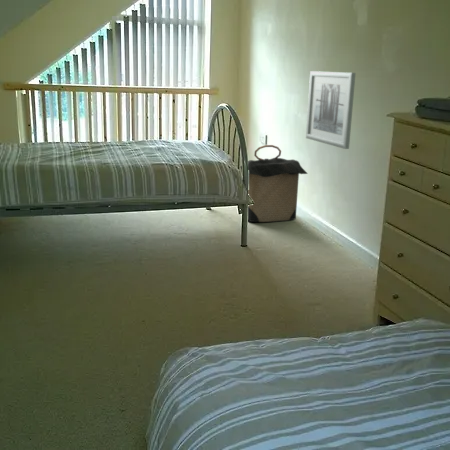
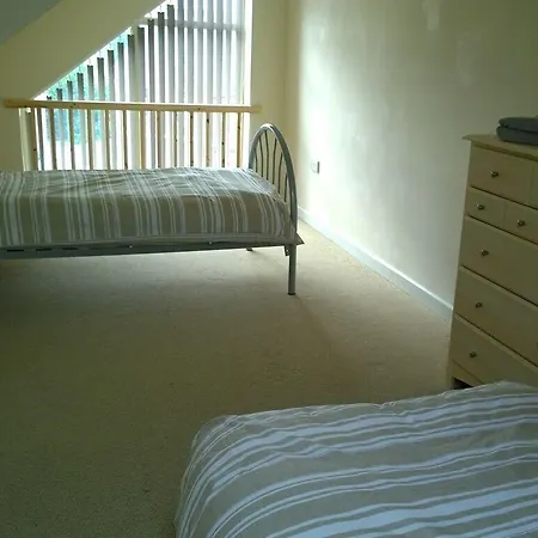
- laundry hamper [239,144,309,223]
- wall art [305,70,357,150]
